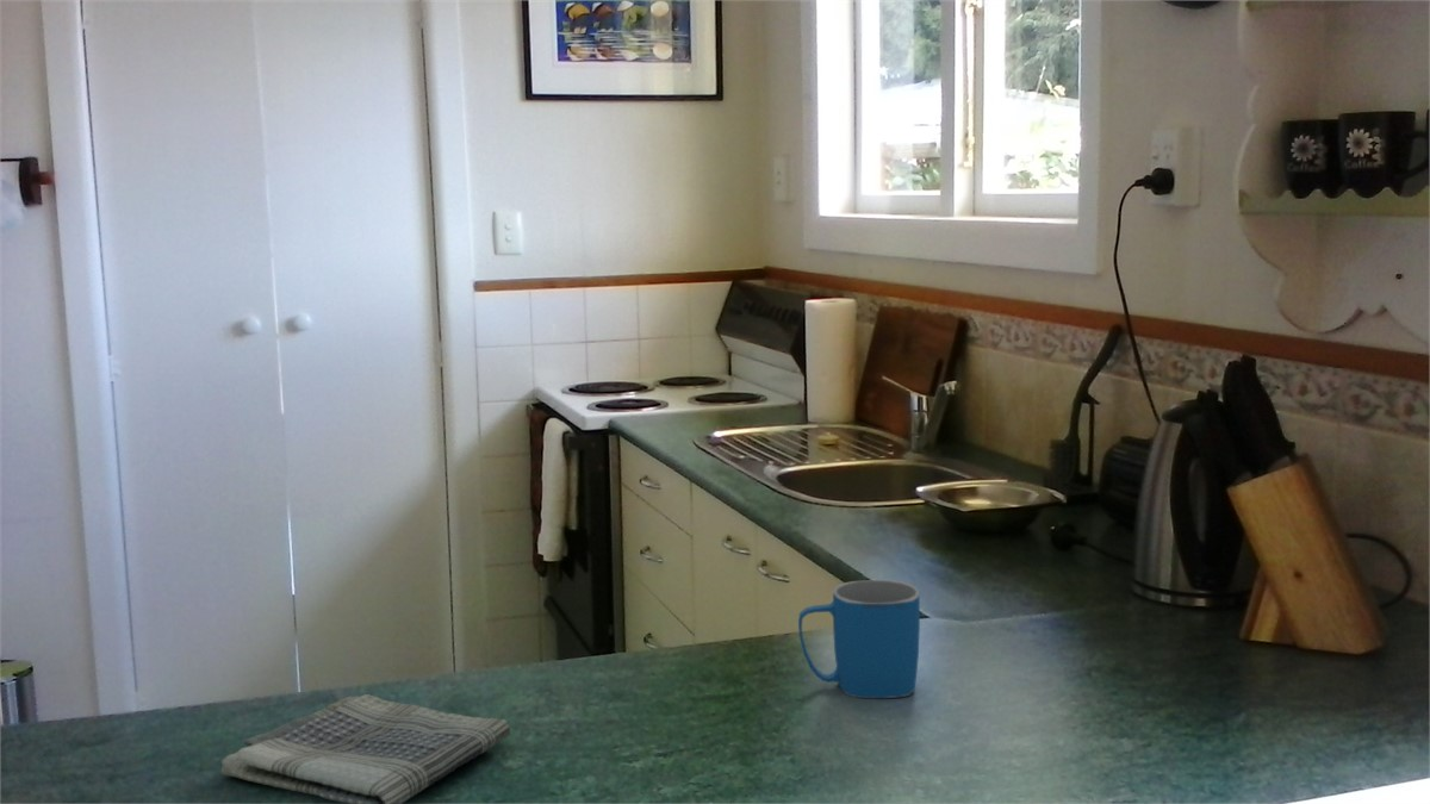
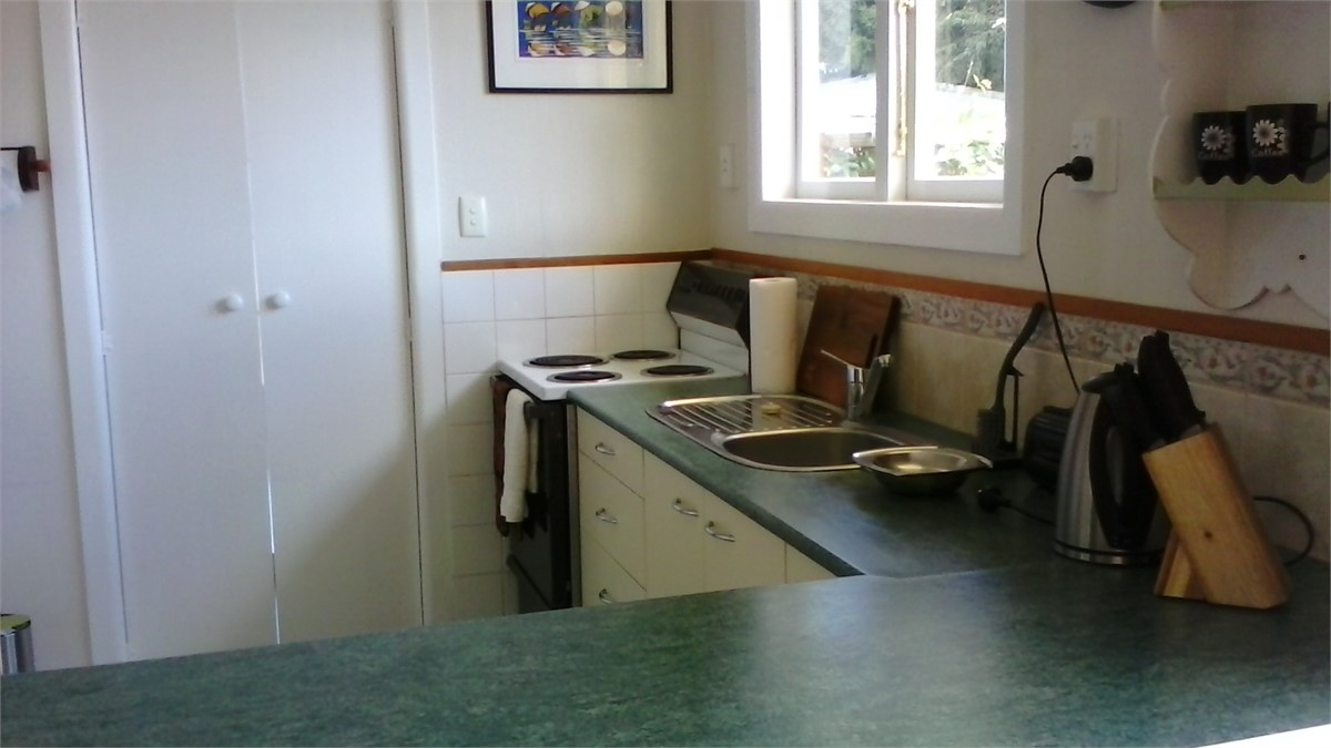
- mug [797,579,921,699]
- dish towel [219,693,511,804]
